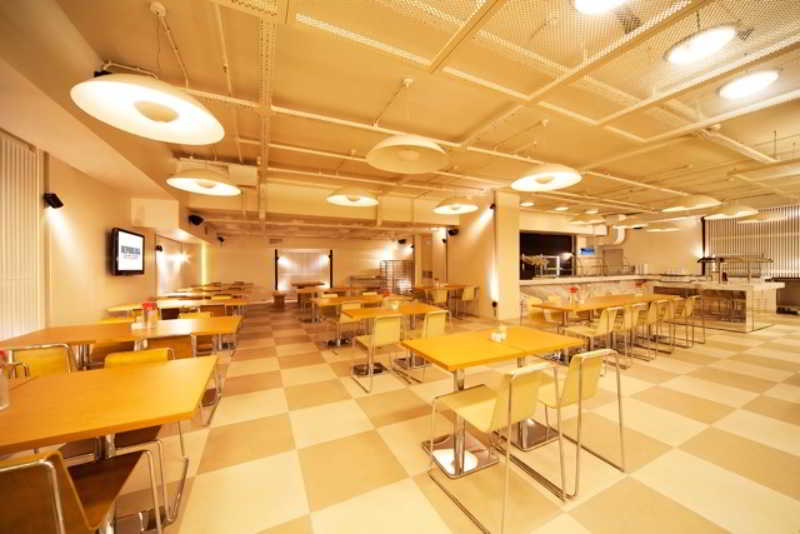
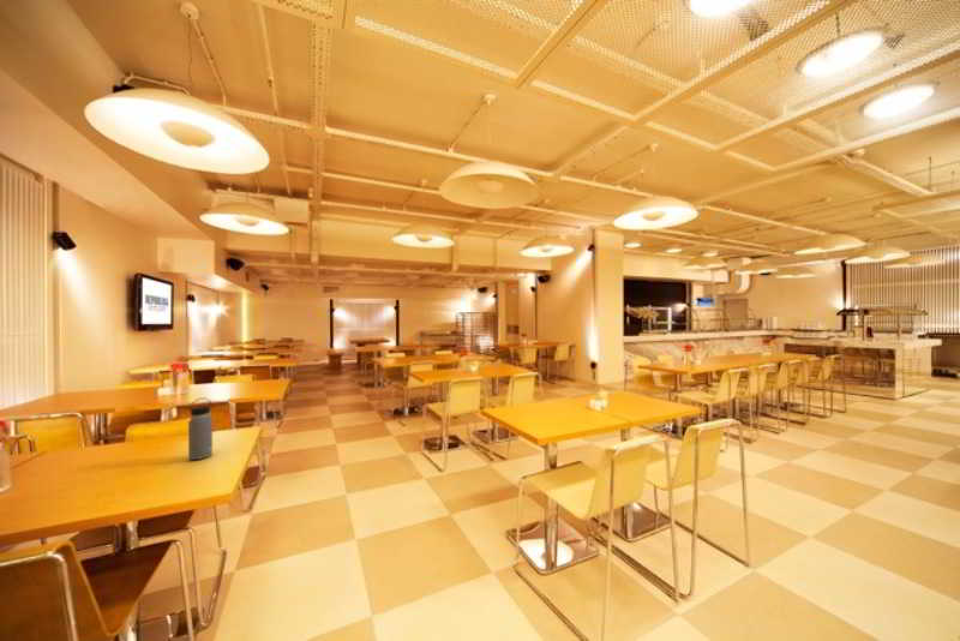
+ water bottle [187,396,214,461]
